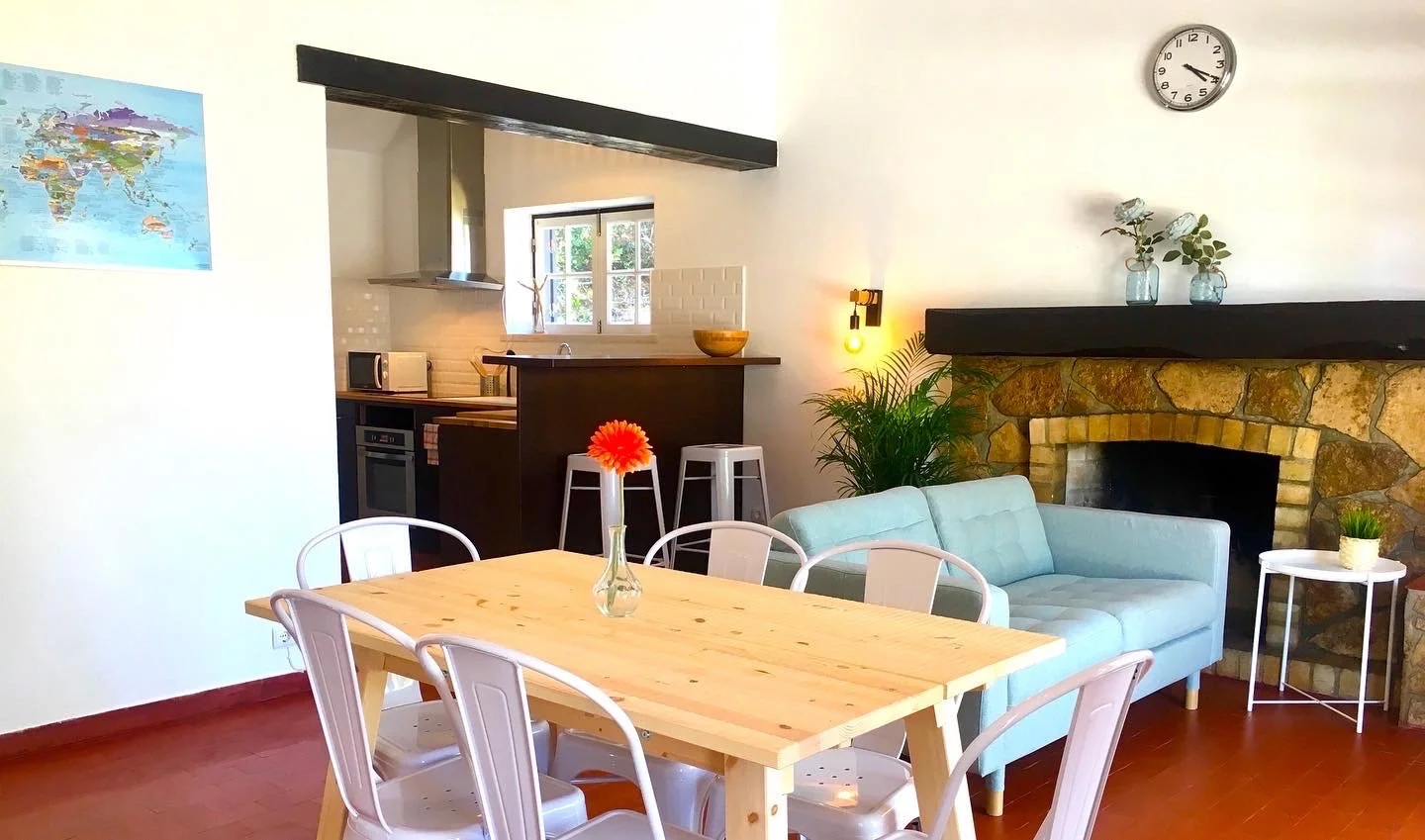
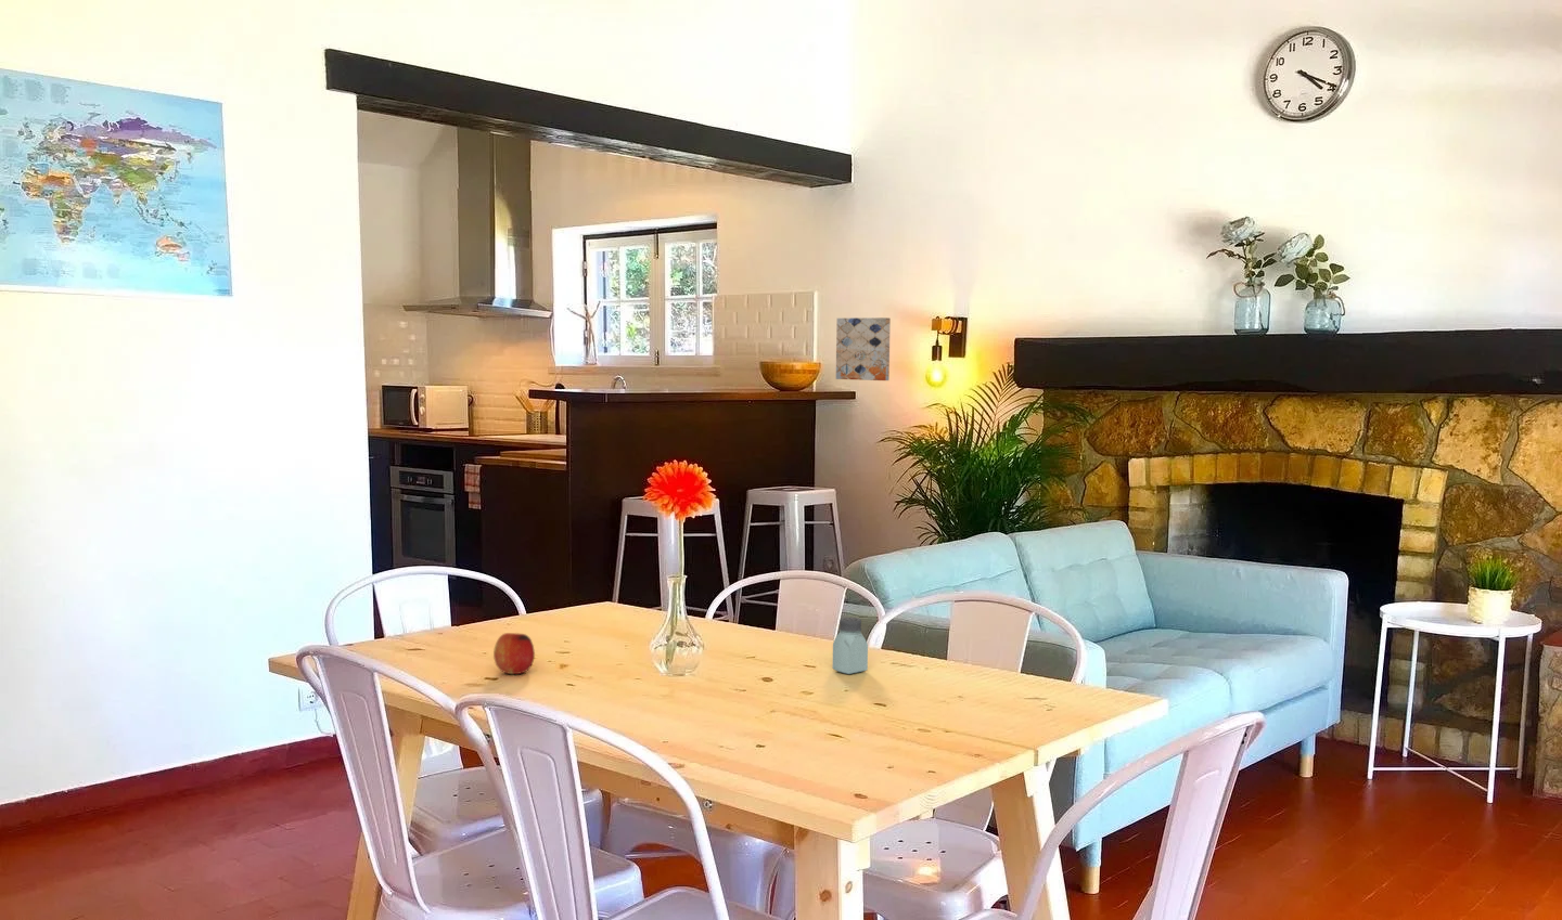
+ fruit [492,632,536,675]
+ saltshaker [832,617,869,675]
+ wall art [835,317,891,381]
